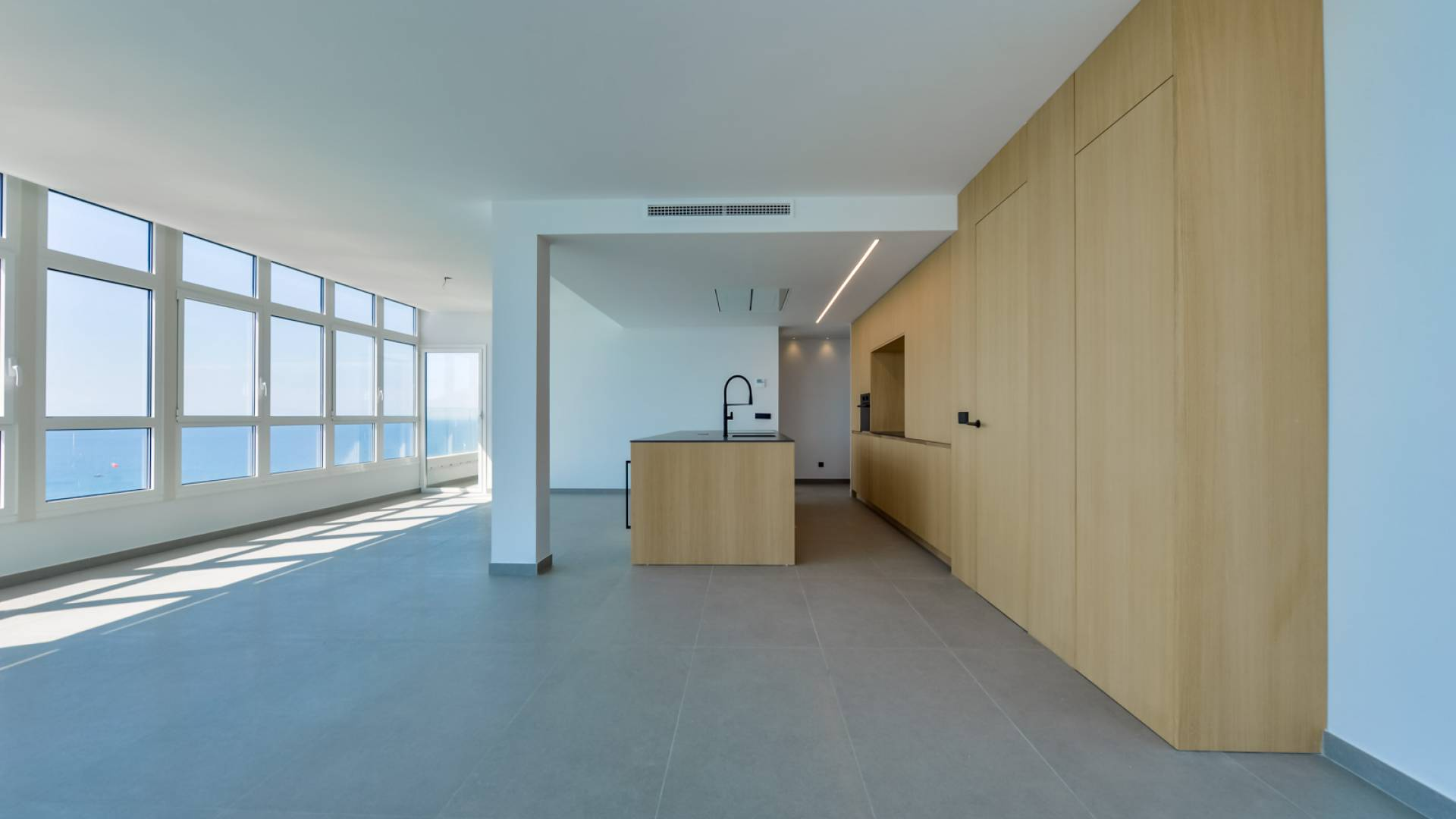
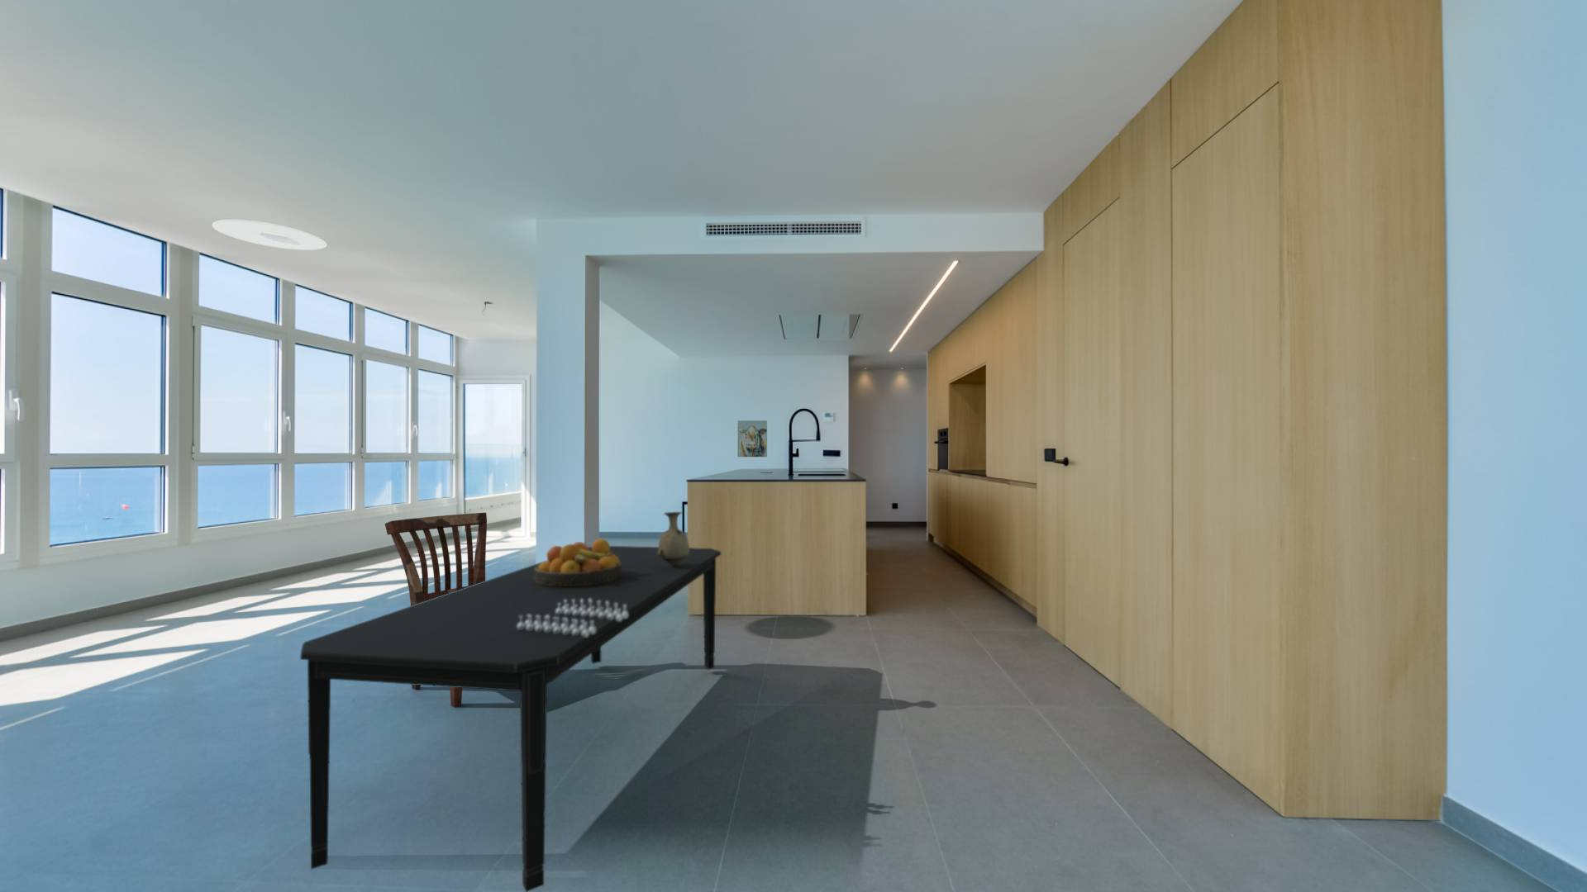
+ candle holder [517,599,628,637]
+ dining chair [385,511,487,708]
+ wall art [737,419,767,457]
+ vase [658,511,690,566]
+ dining table [300,545,722,892]
+ ceiling light [211,219,328,252]
+ fruit bowl [534,538,621,586]
